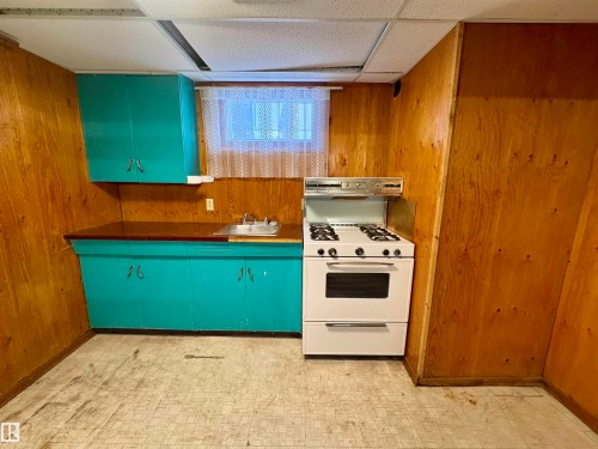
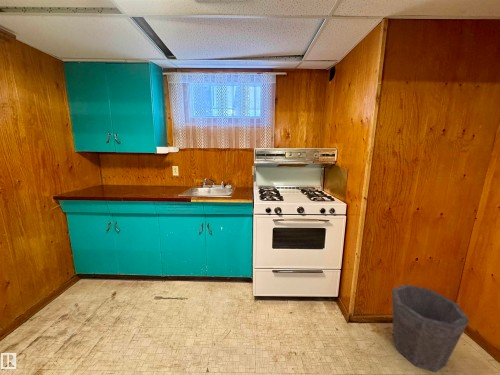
+ waste bin [391,283,470,373]
